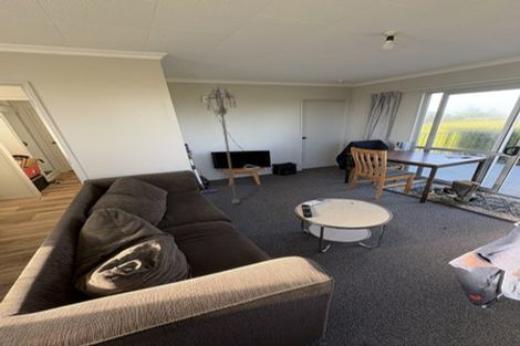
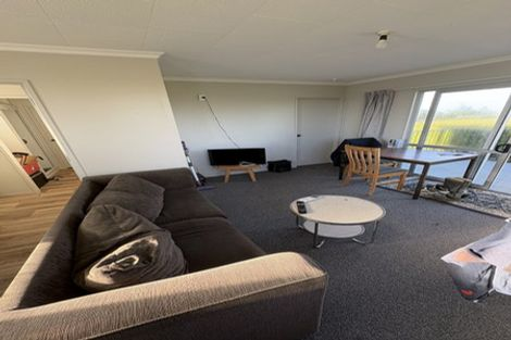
- floor lamp [205,85,241,206]
